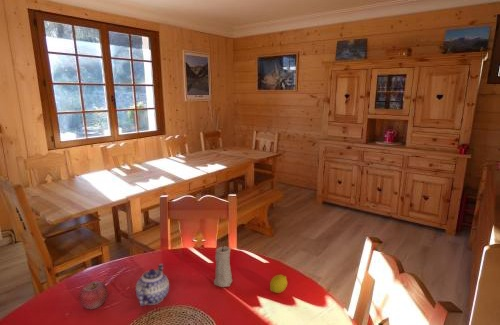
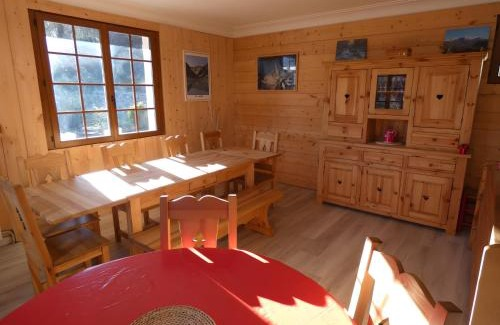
- teapot [135,263,170,307]
- candle [213,245,233,288]
- fruit [269,274,288,294]
- fruit [78,281,109,310]
